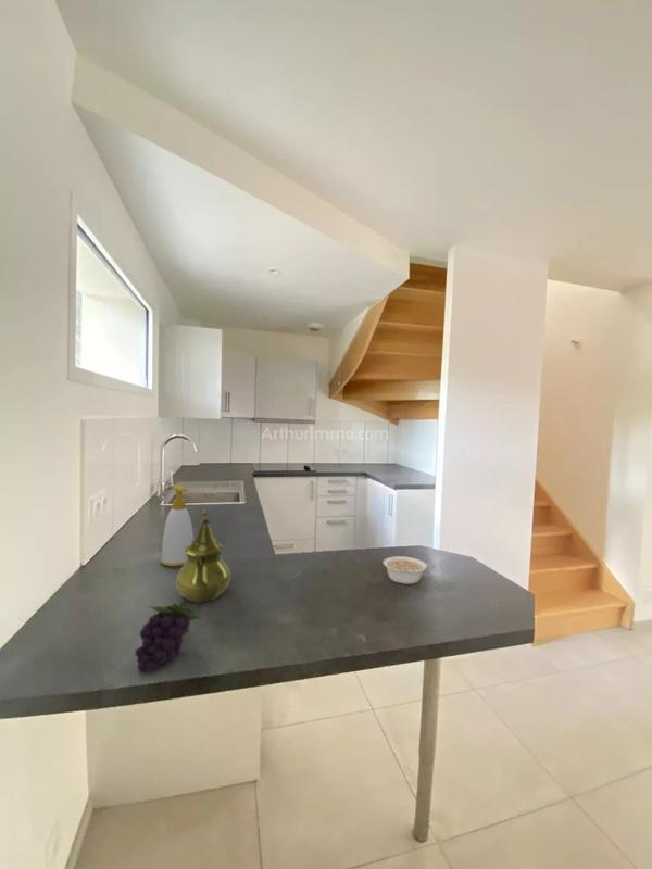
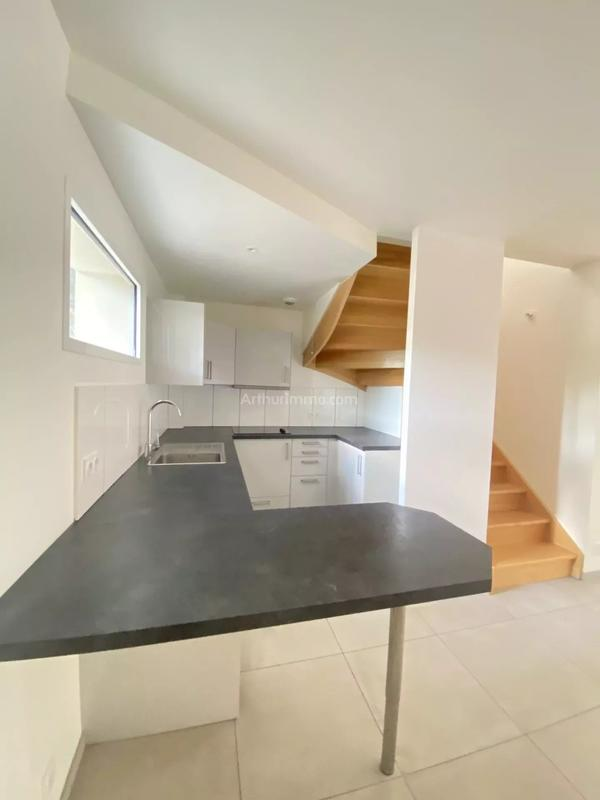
- soap bottle [160,484,195,567]
- teapot [175,509,231,604]
- legume [383,555,436,585]
- fruit [134,600,201,673]
